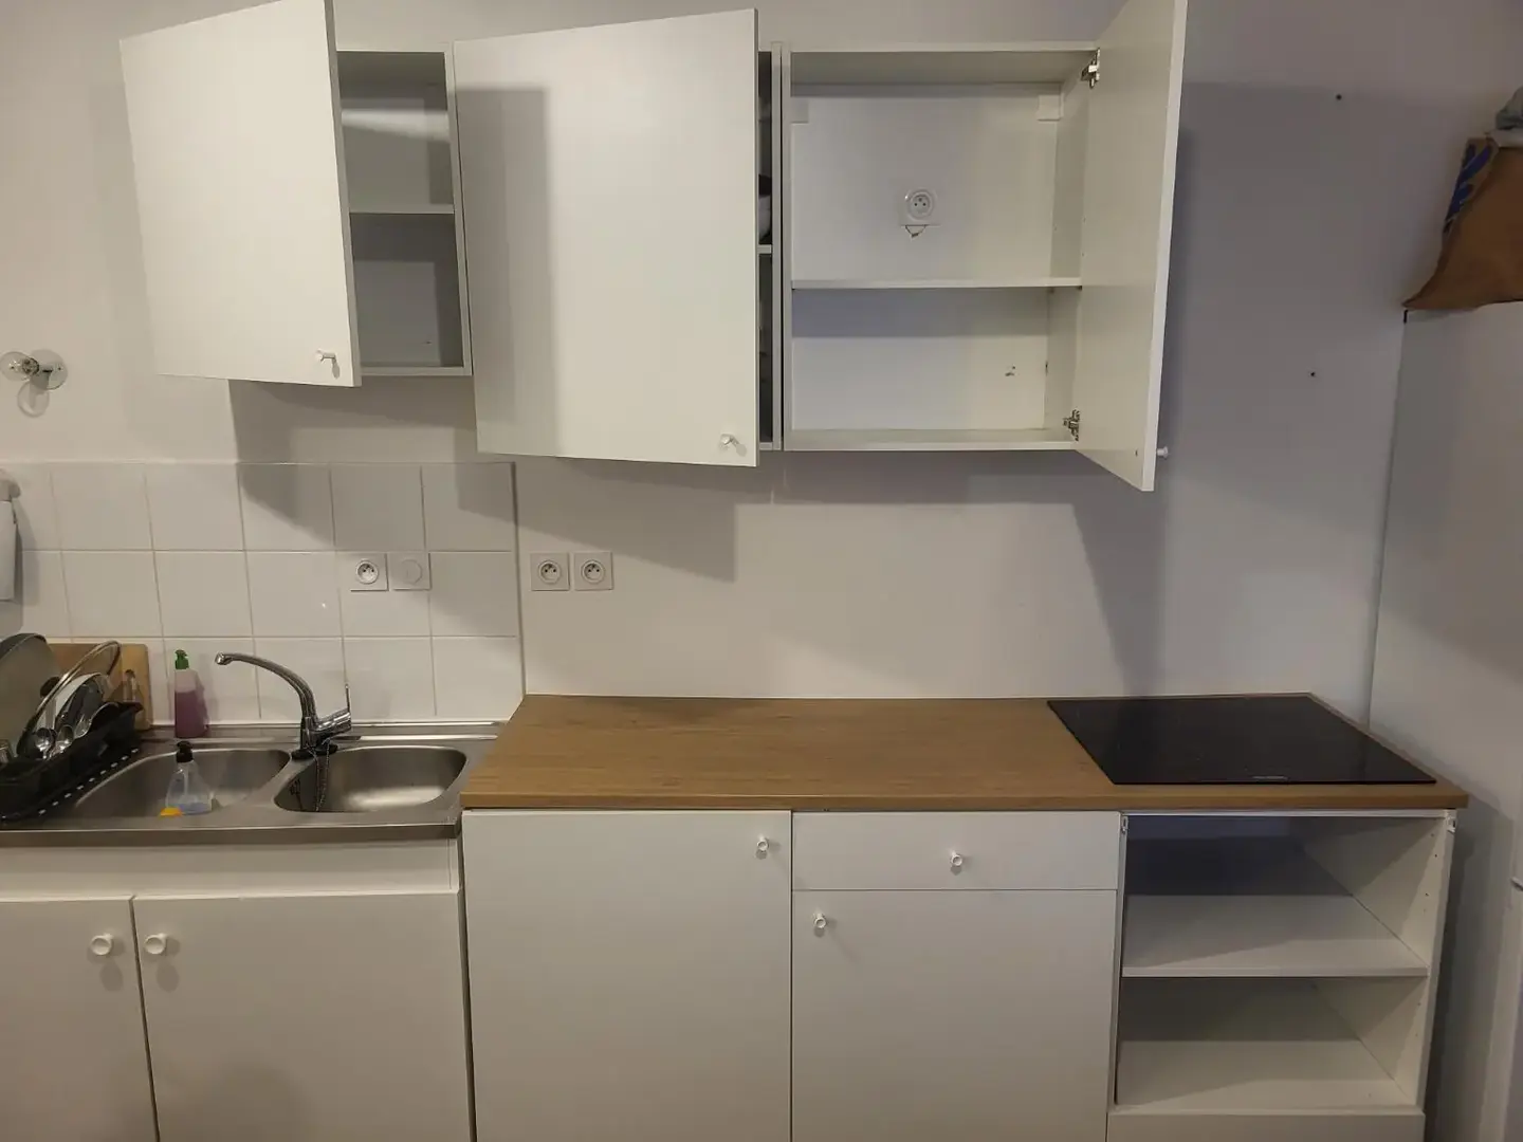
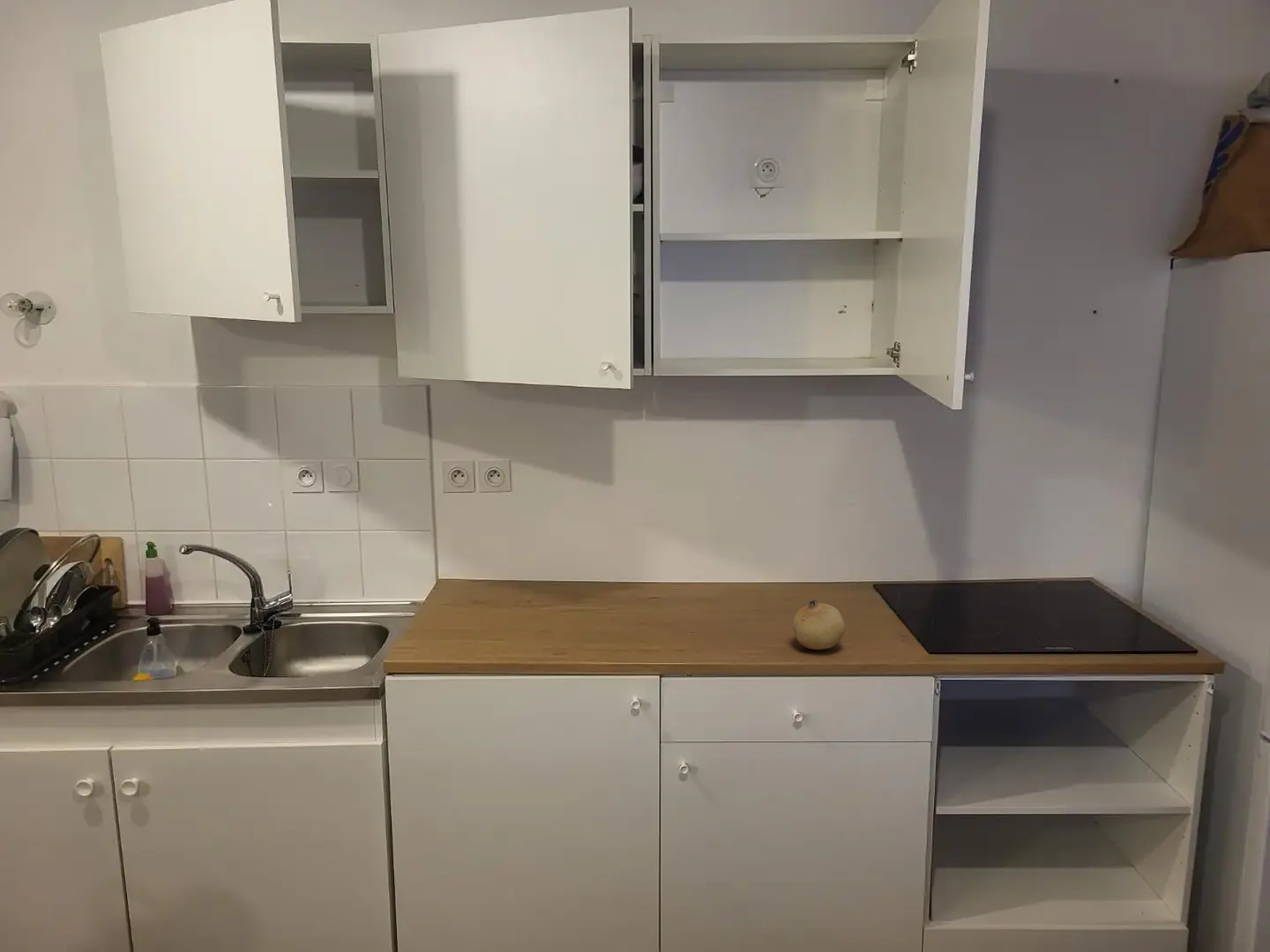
+ fruit [792,599,846,651]
